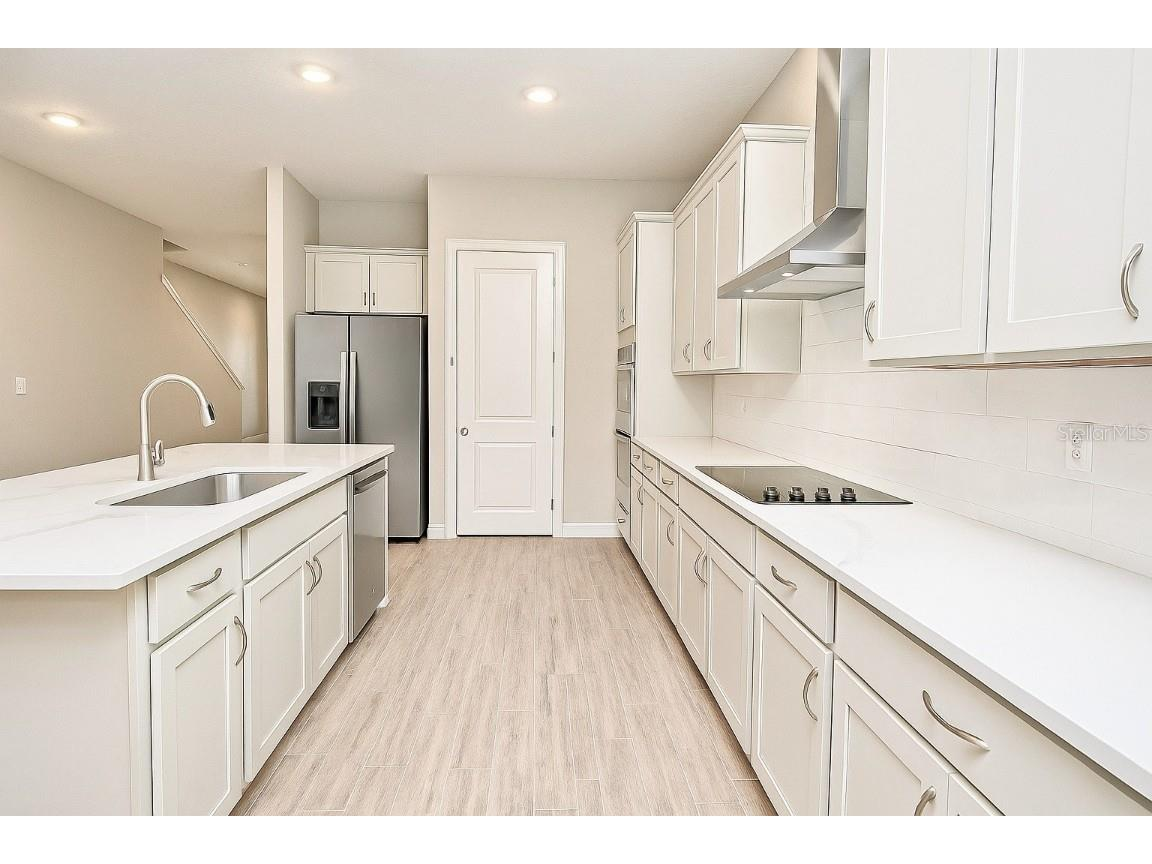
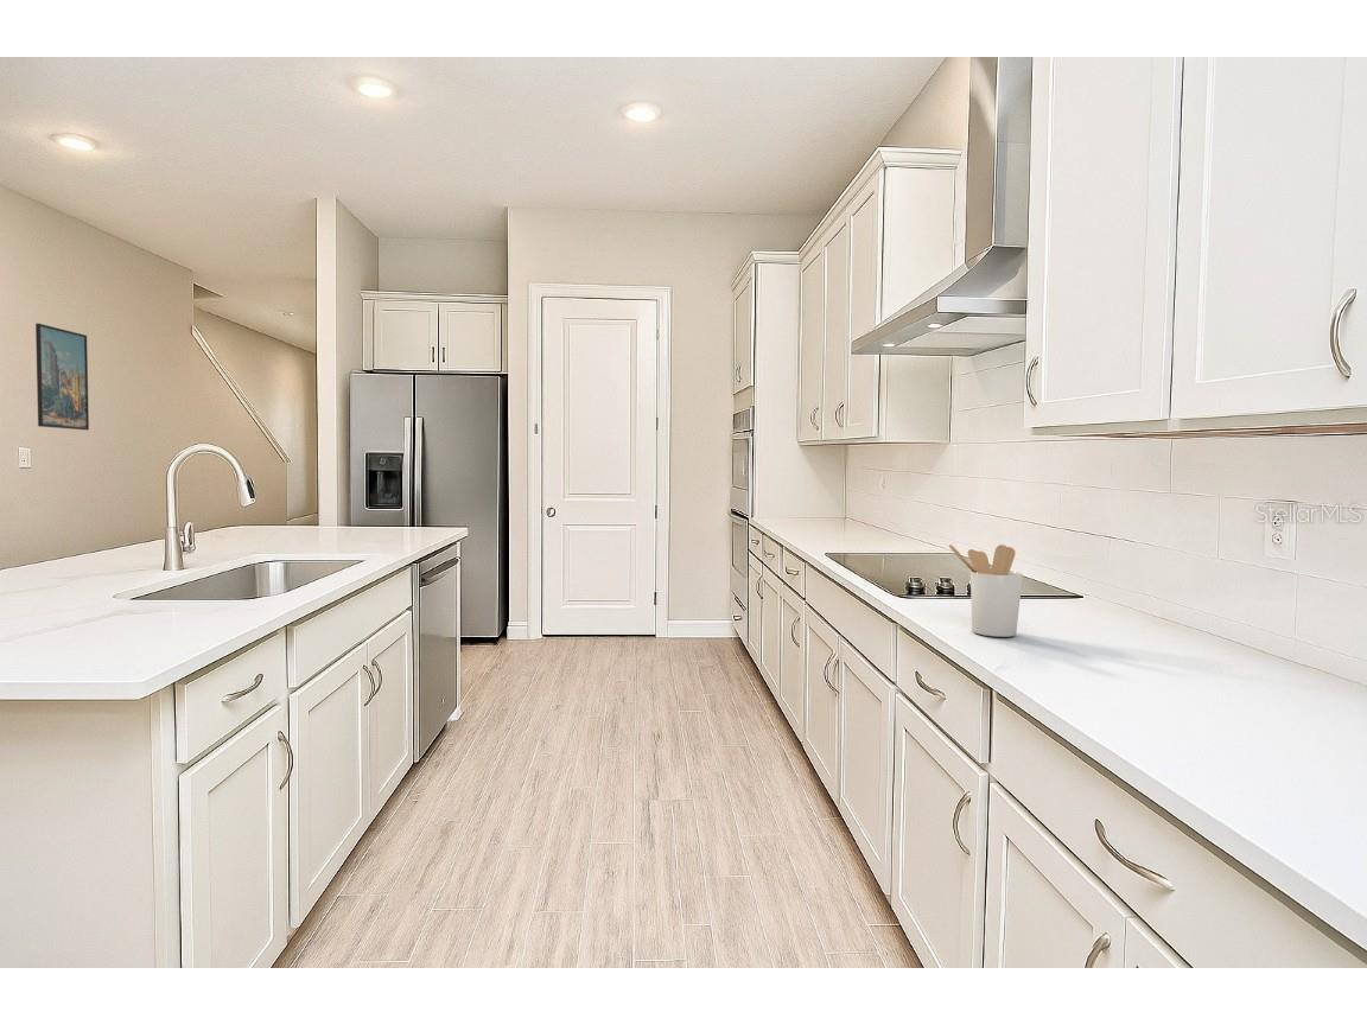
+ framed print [34,323,90,431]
+ utensil holder [948,543,1024,638]
